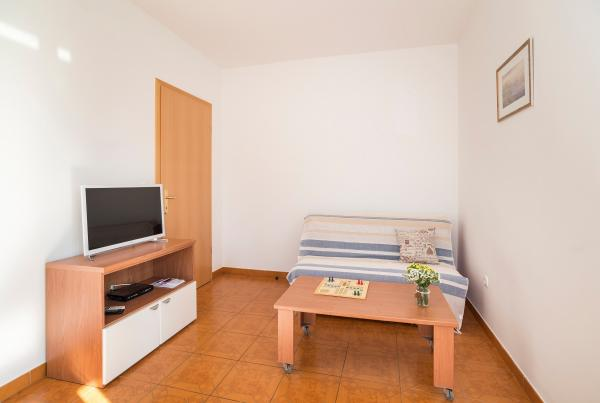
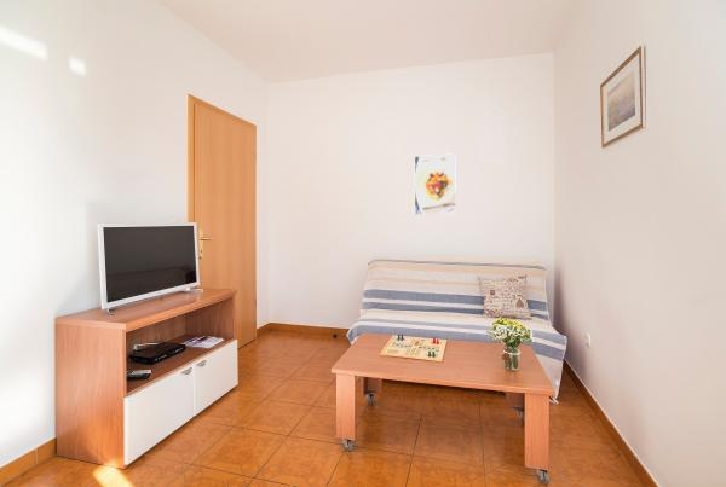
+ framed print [414,152,457,216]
